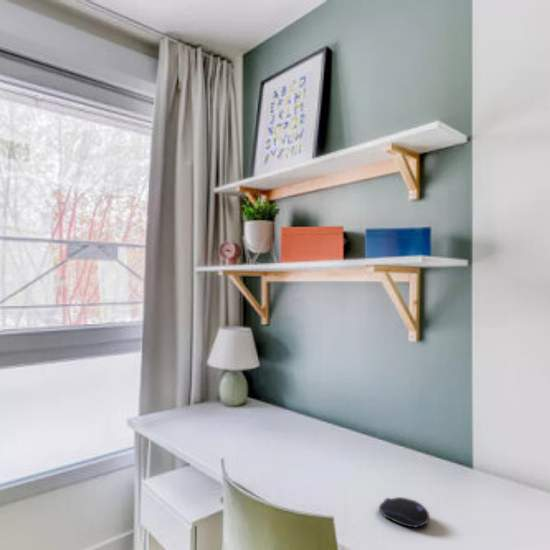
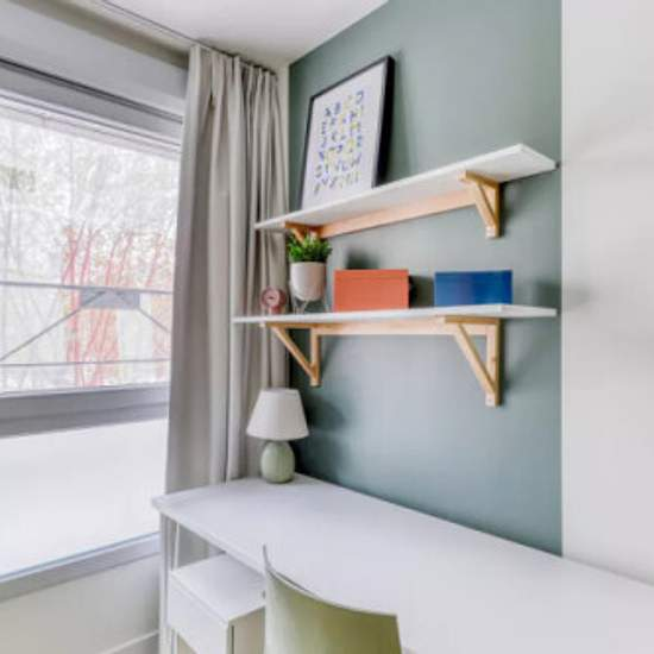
- computer mouse [378,496,431,529]
